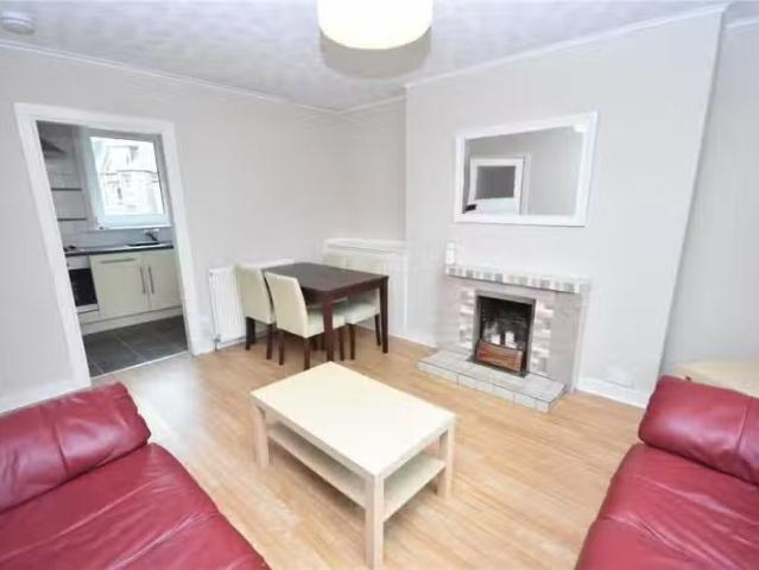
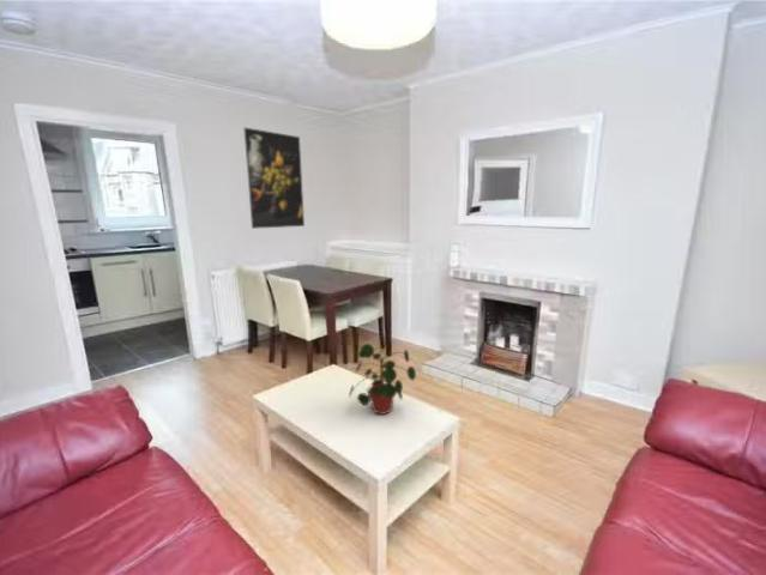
+ potted plant [348,343,417,416]
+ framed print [242,126,306,230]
